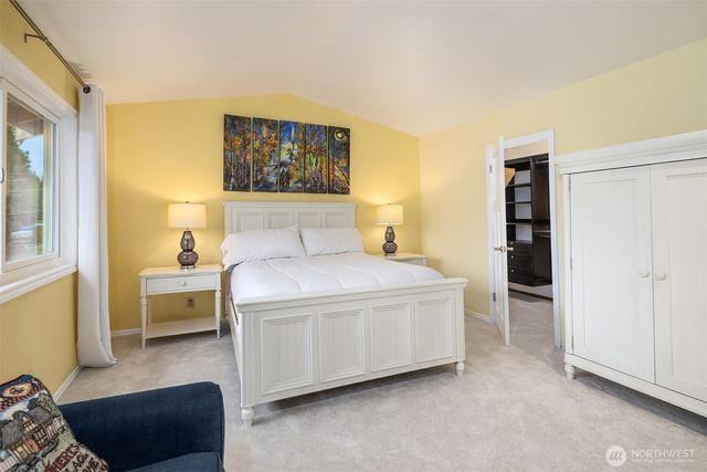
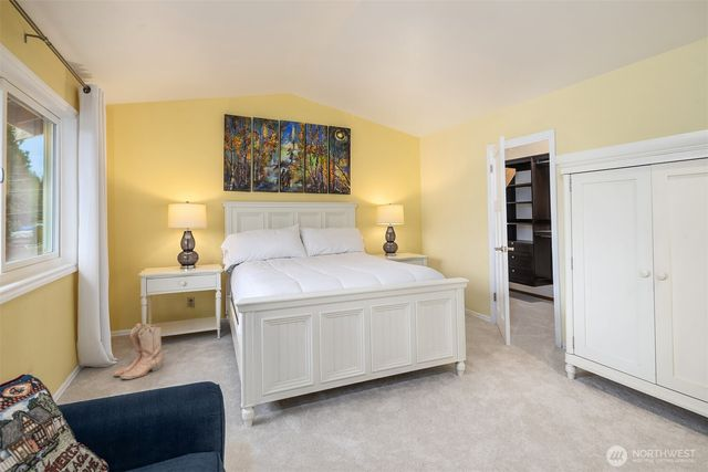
+ boots [113,322,164,380]
